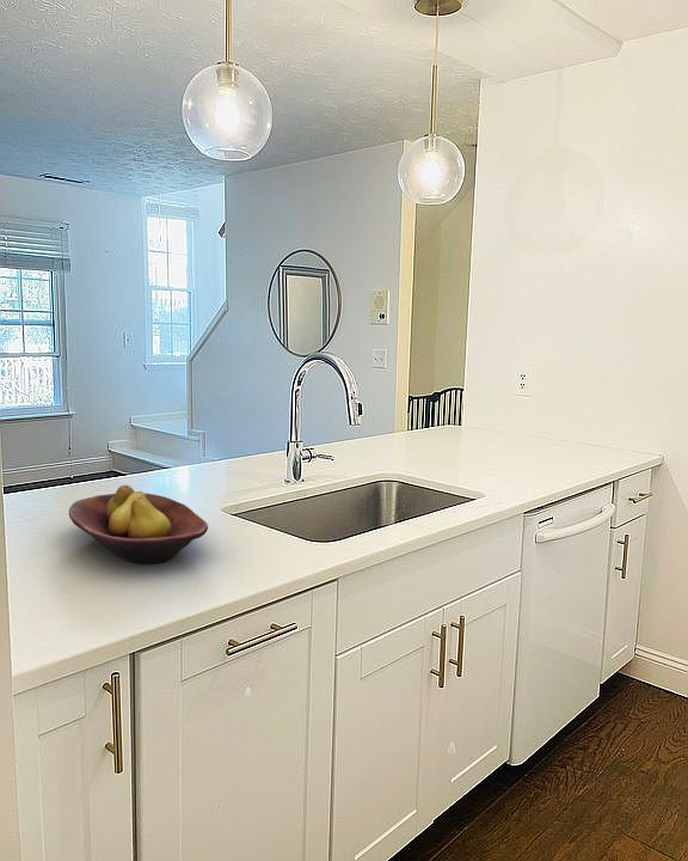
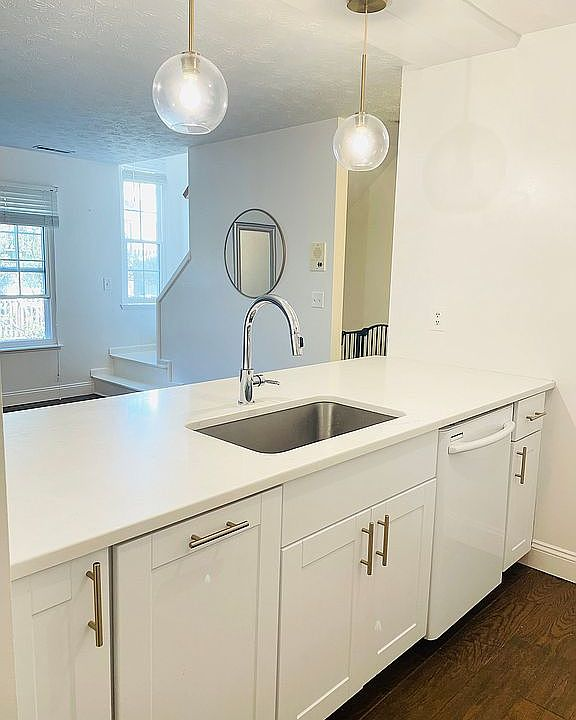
- fruit bowl [68,484,209,564]
